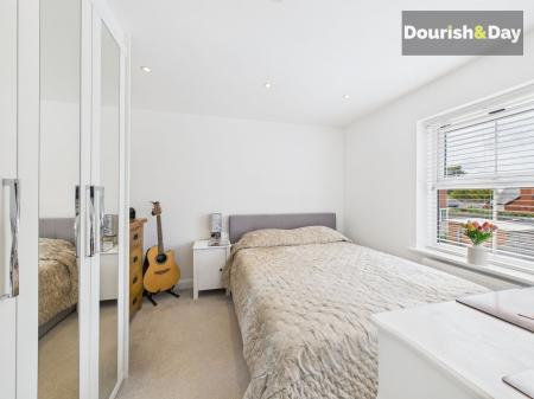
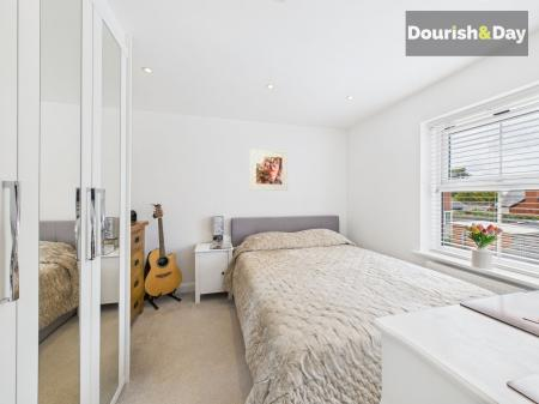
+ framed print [249,149,289,192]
